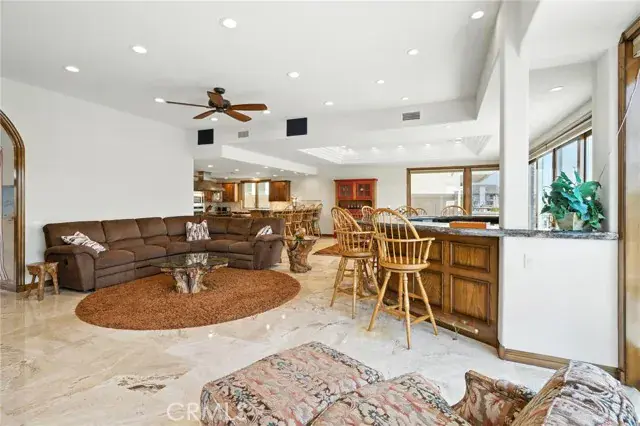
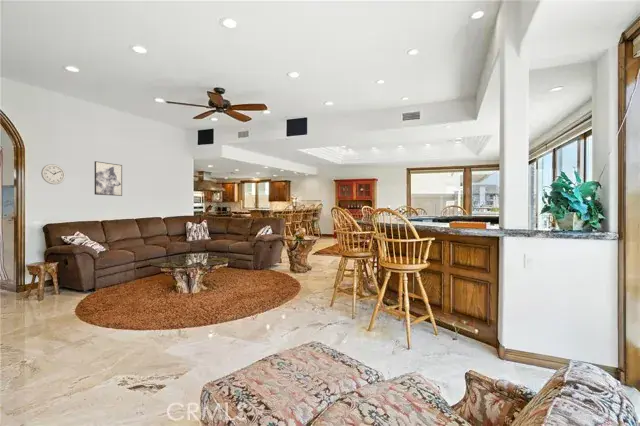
+ wall clock [40,163,66,185]
+ wall art [94,160,123,197]
